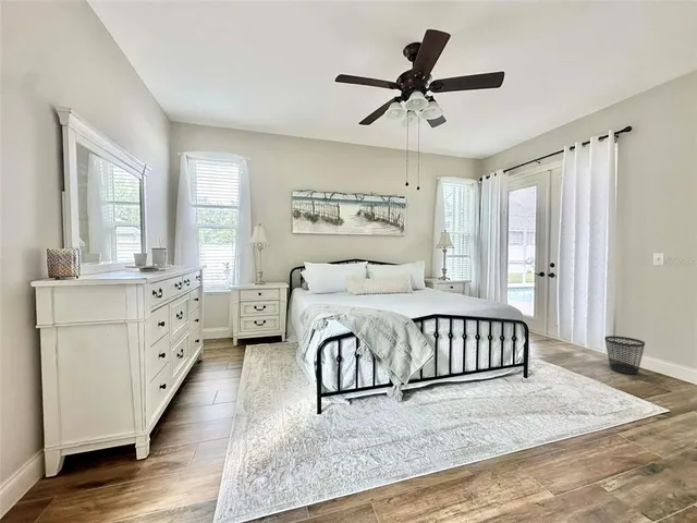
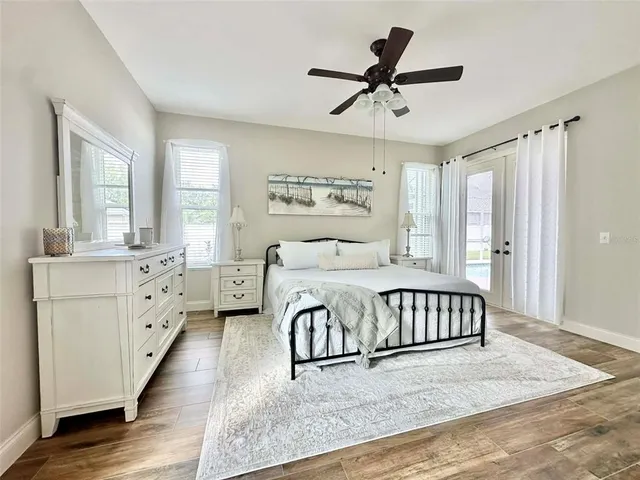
- wastebasket [603,335,646,375]
